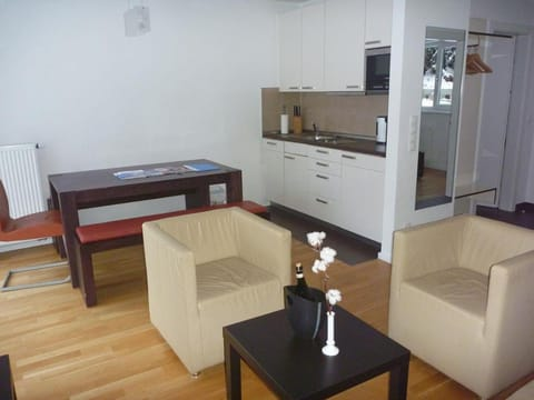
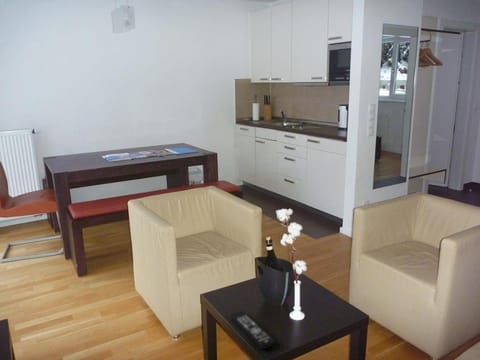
+ remote control [229,310,276,350]
